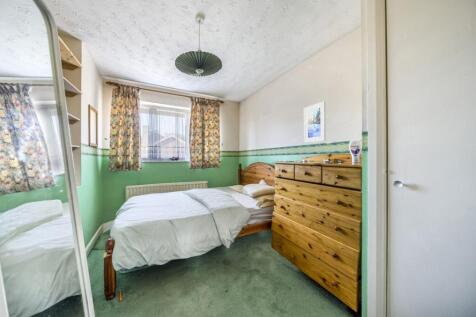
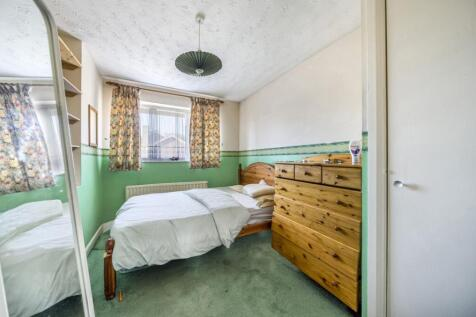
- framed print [303,100,327,143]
